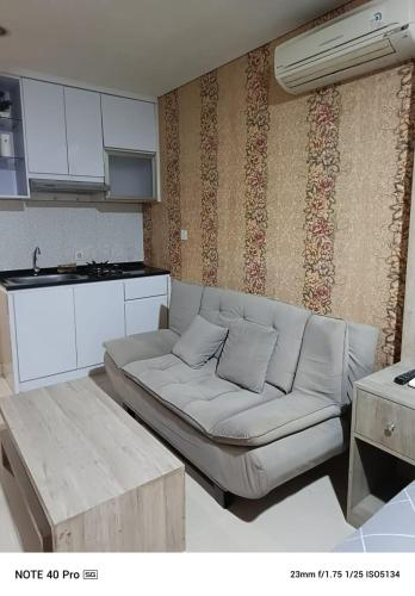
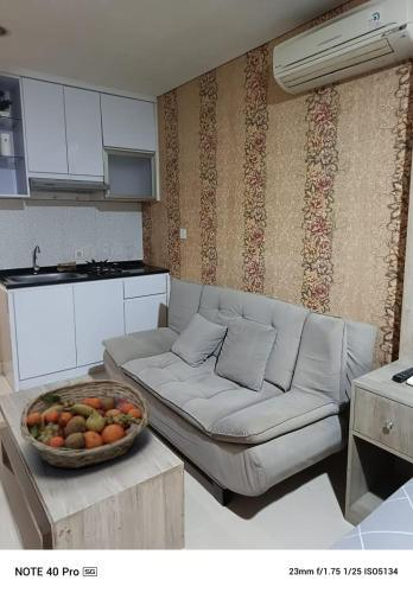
+ fruit basket [19,378,151,470]
